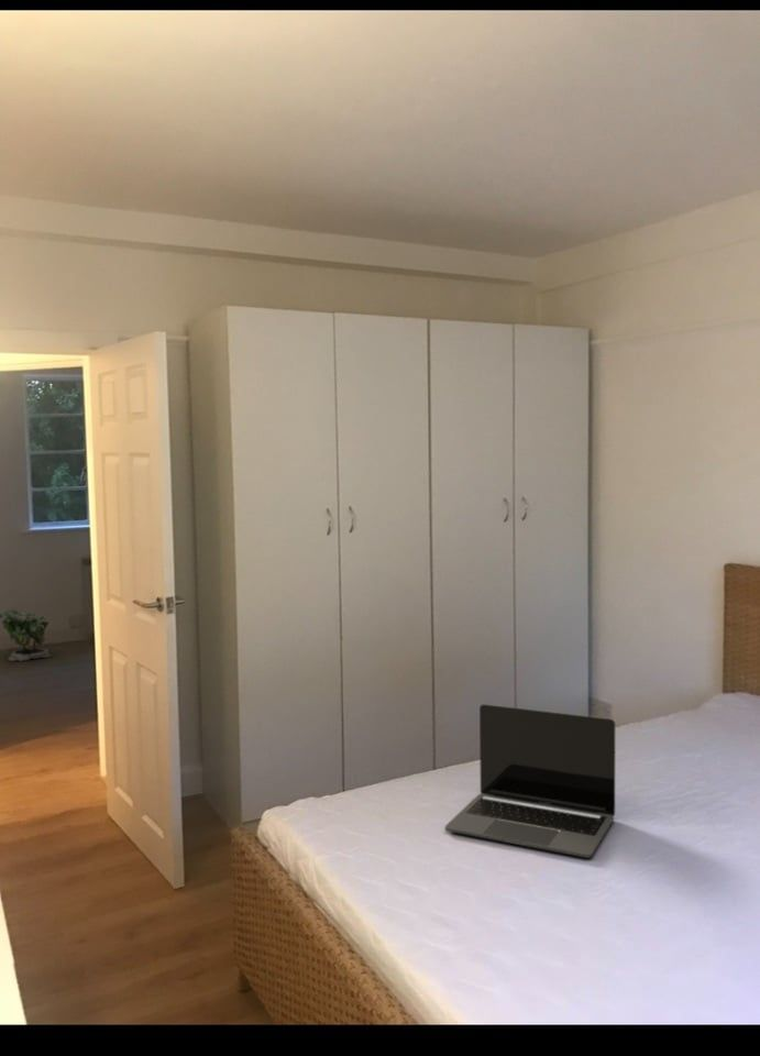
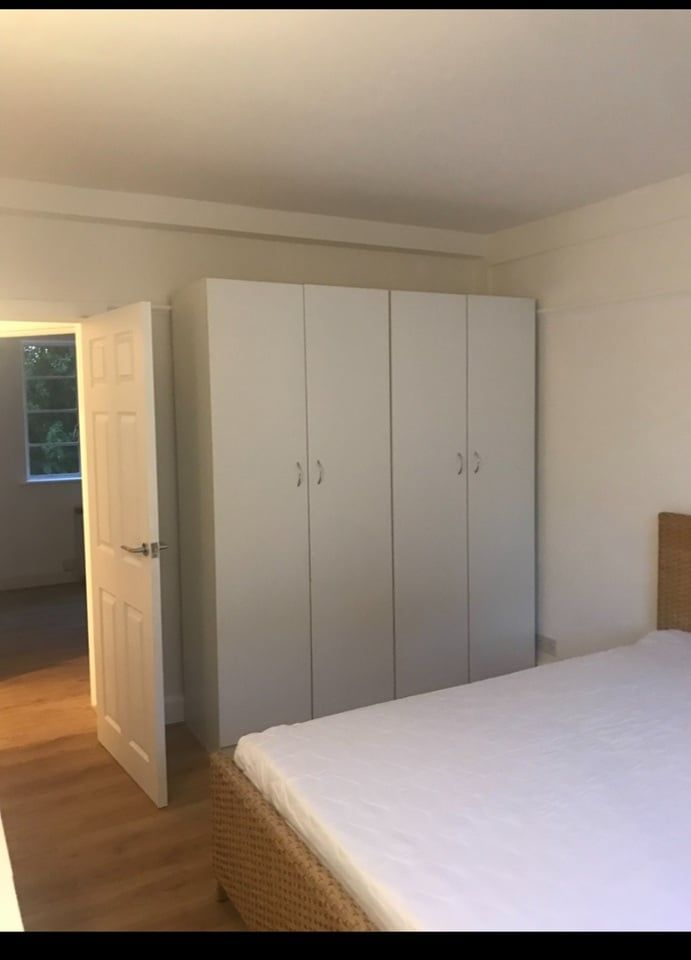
- potted plant [0,605,54,662]
- laptop [444,703,616,859]
